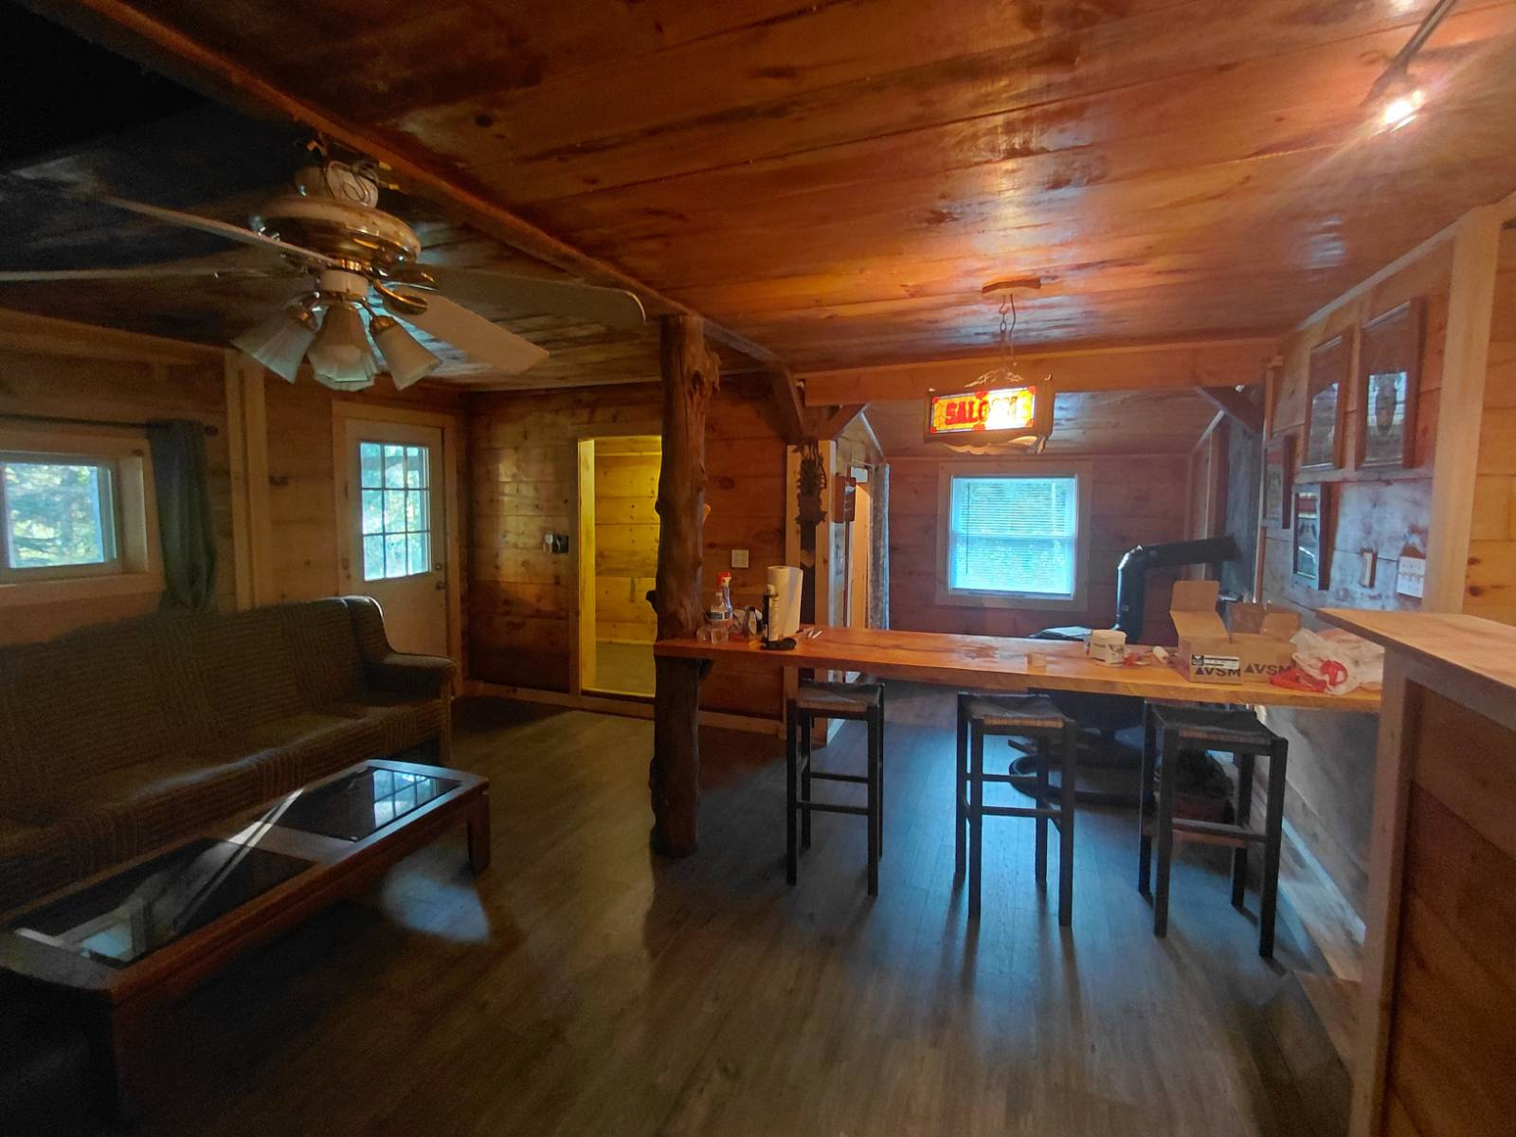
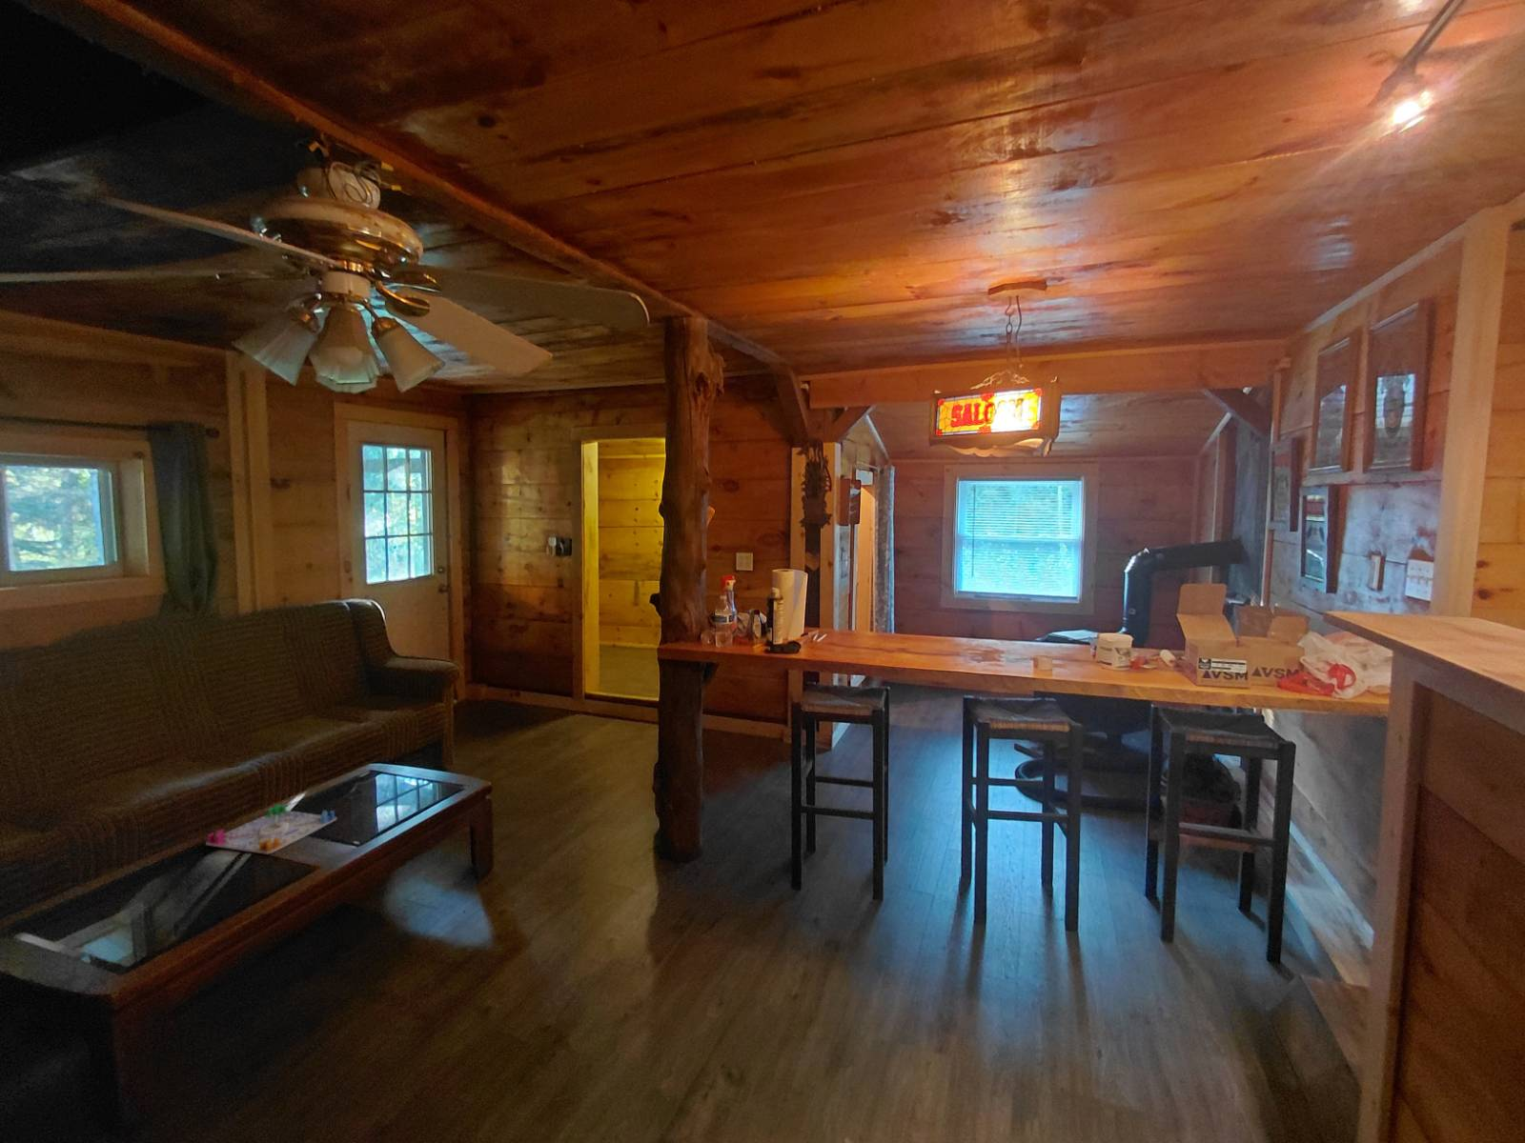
+ board game [205,803,337,855]
